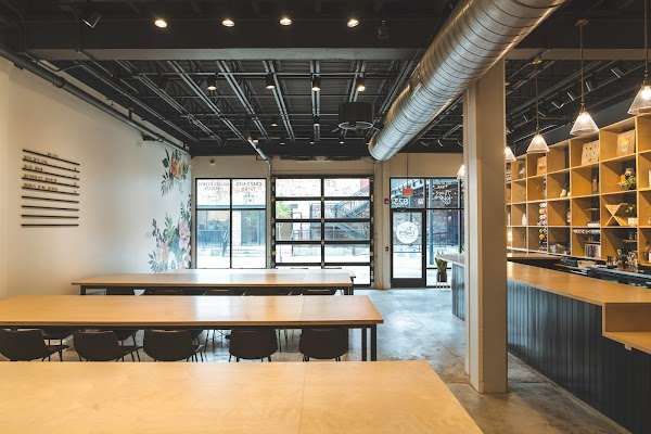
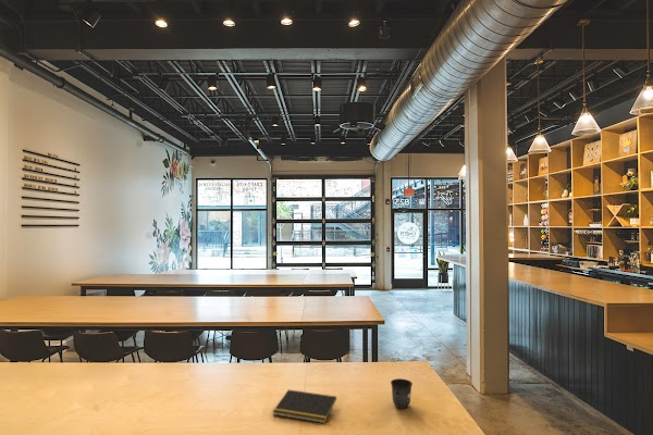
+ mug [390,377,414,409]
+ notepad [271,388,337,424]
